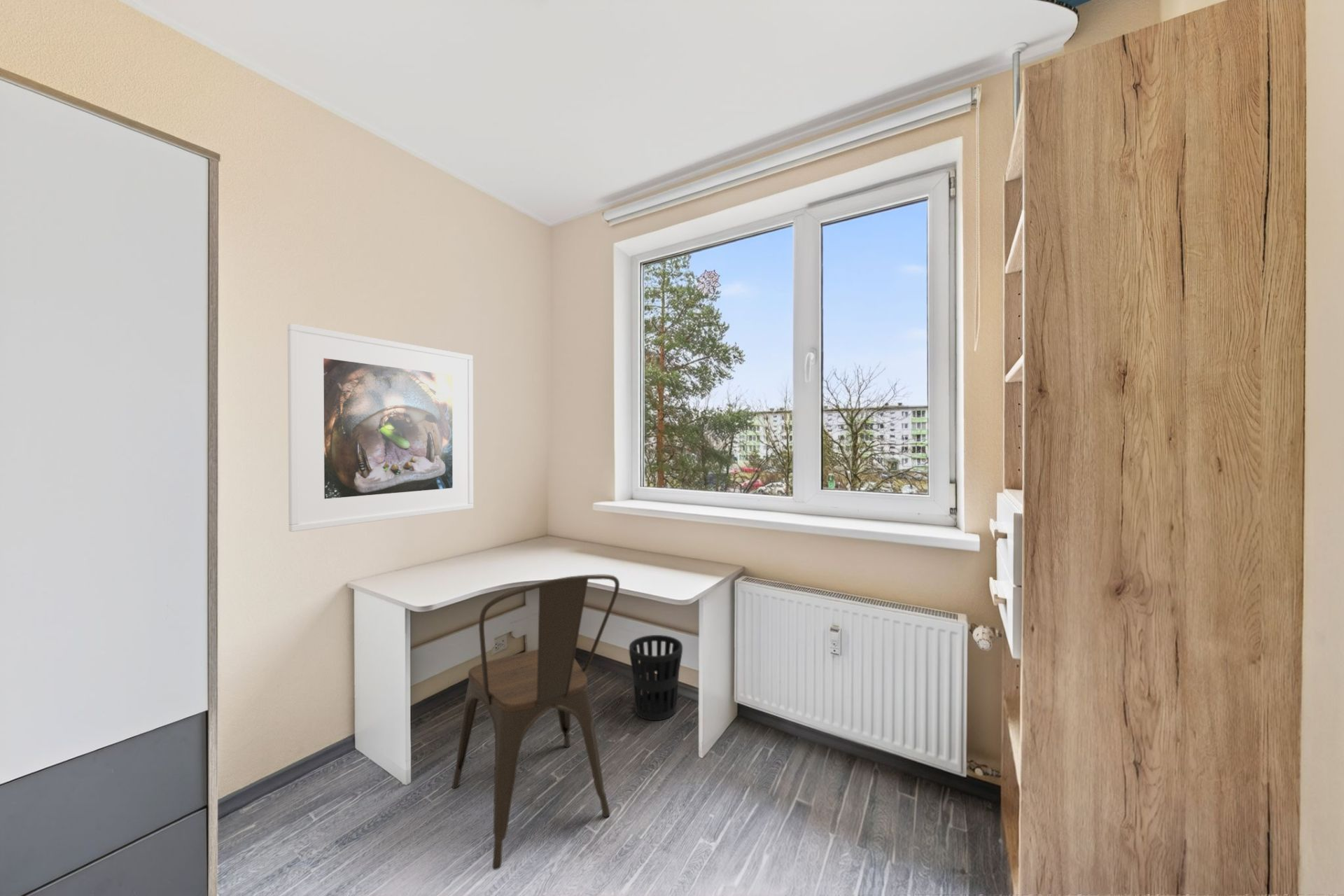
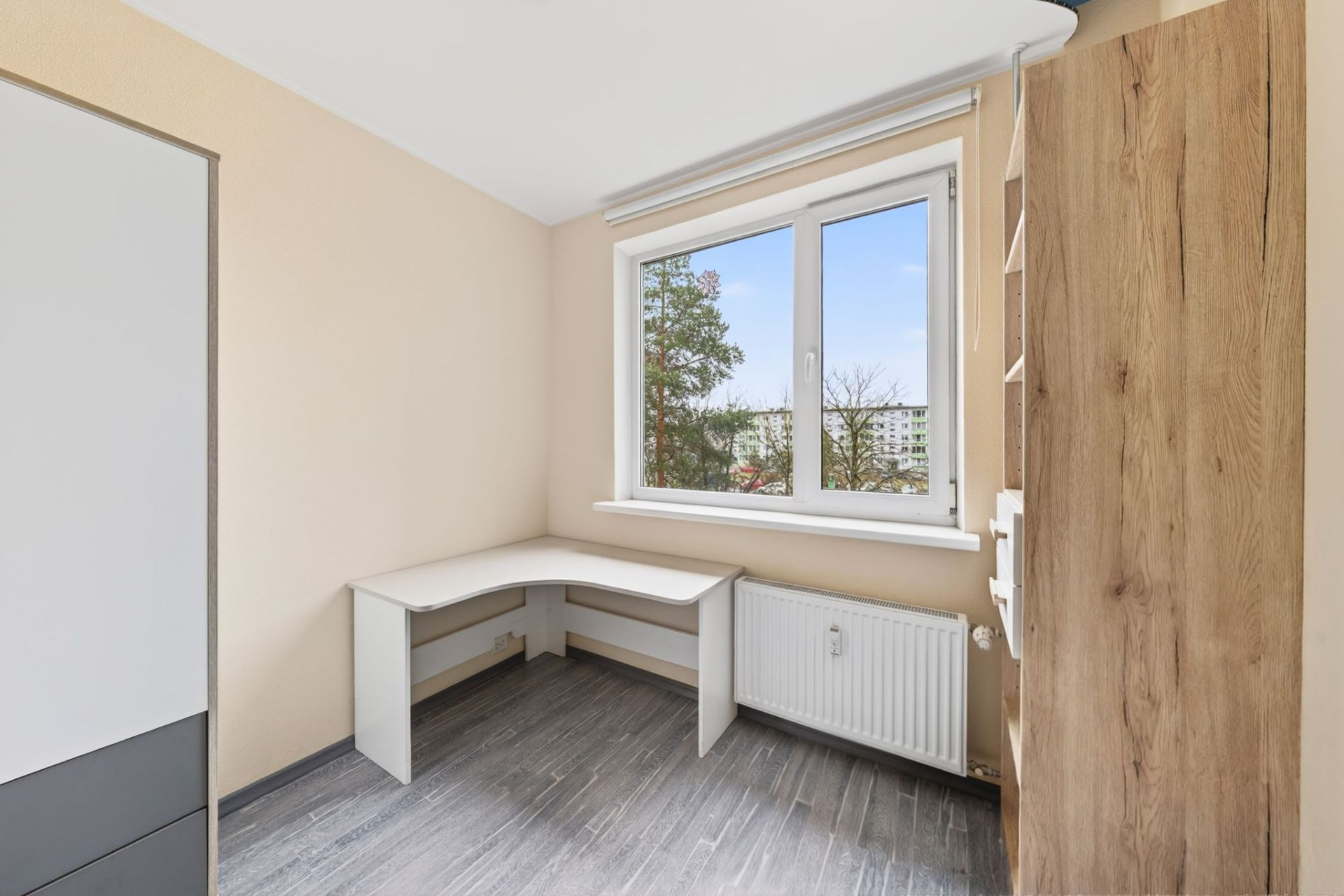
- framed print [287,323,474,533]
- wastebasket [629,634,683,721]
- chair [451,574,620,870]
